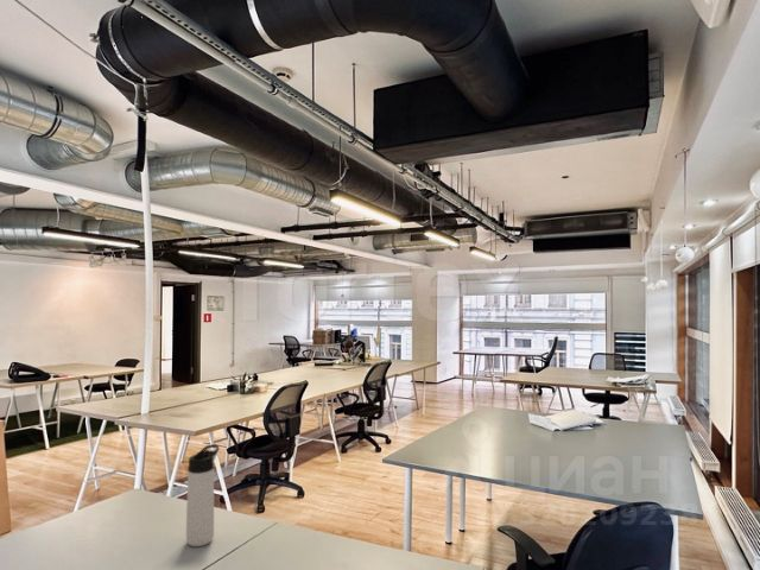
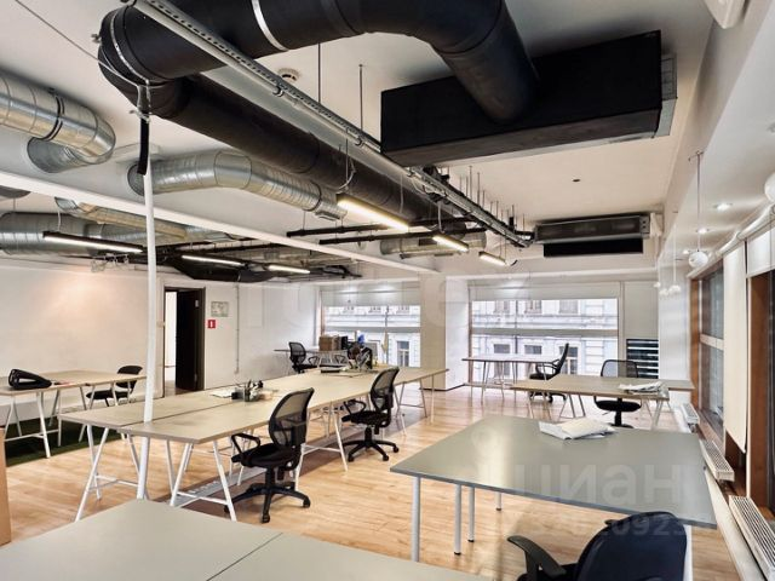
- thermos bottle [185,443,220,547]
